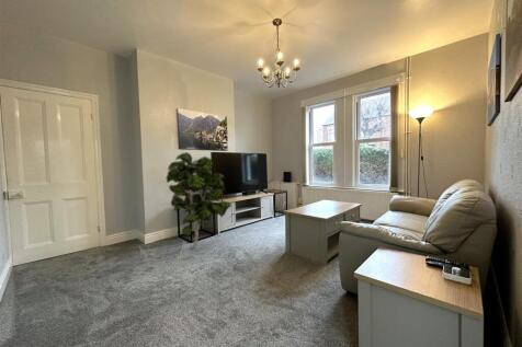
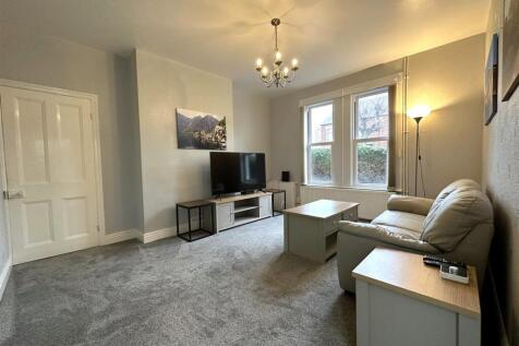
- indoor plant [166,151,232,250]
